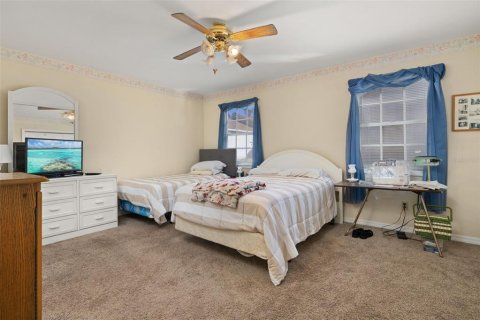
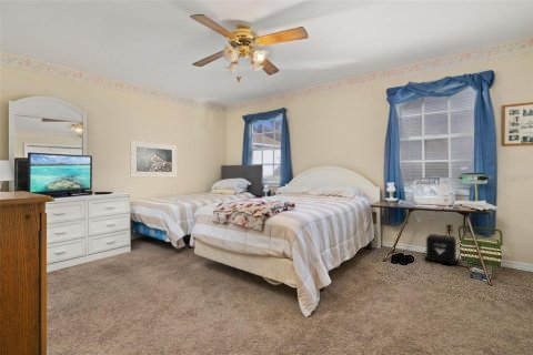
+ air purifier [425,233,457,265]
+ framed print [129,140,178,179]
